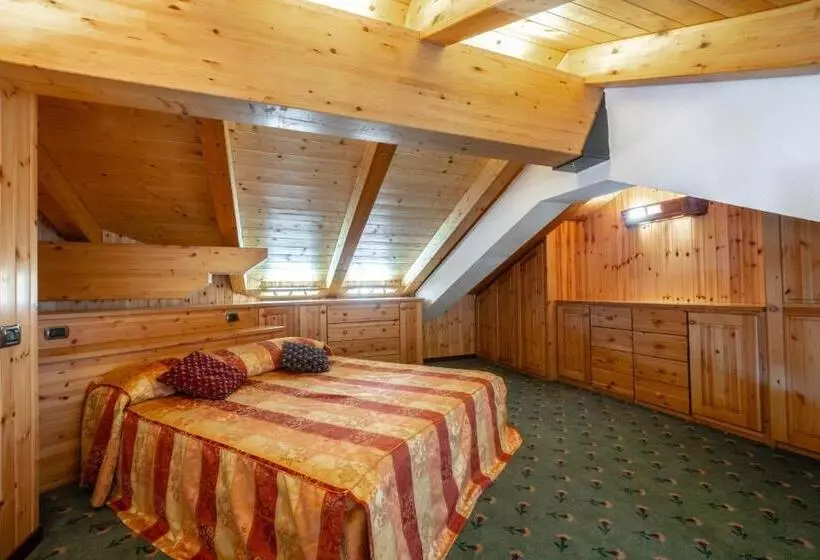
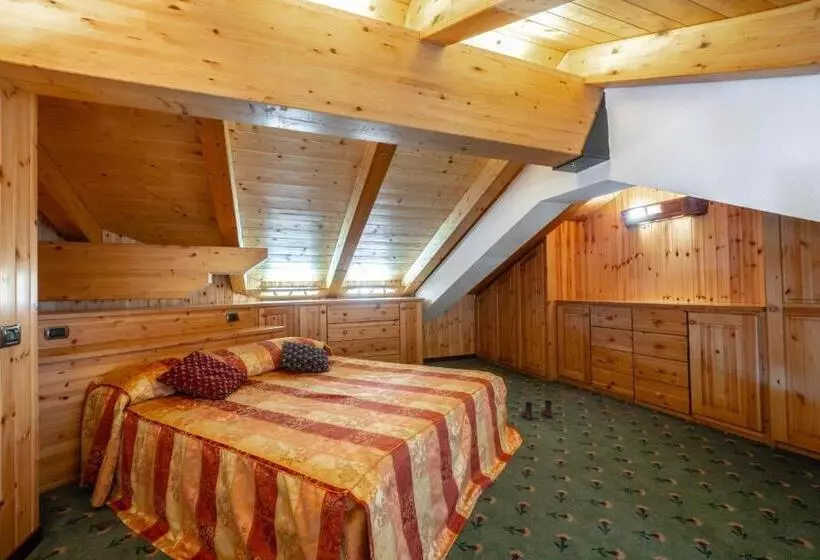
+ boots [520,399,553,420]
